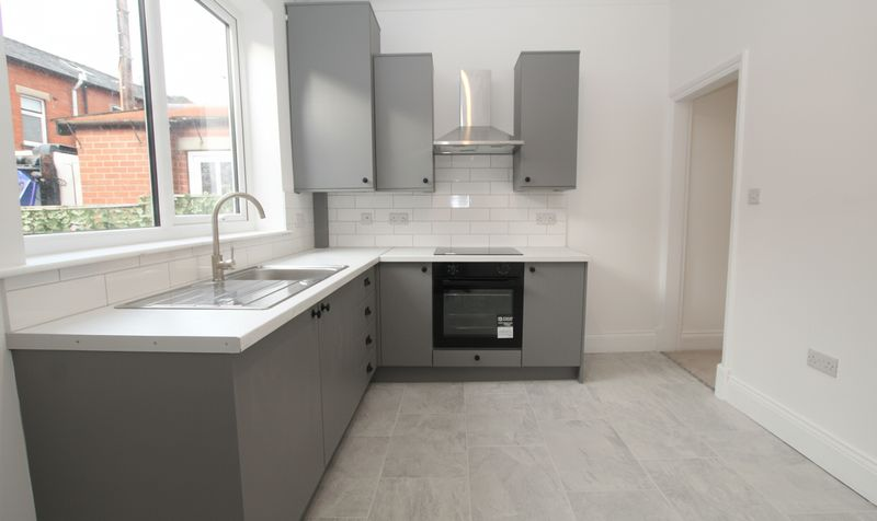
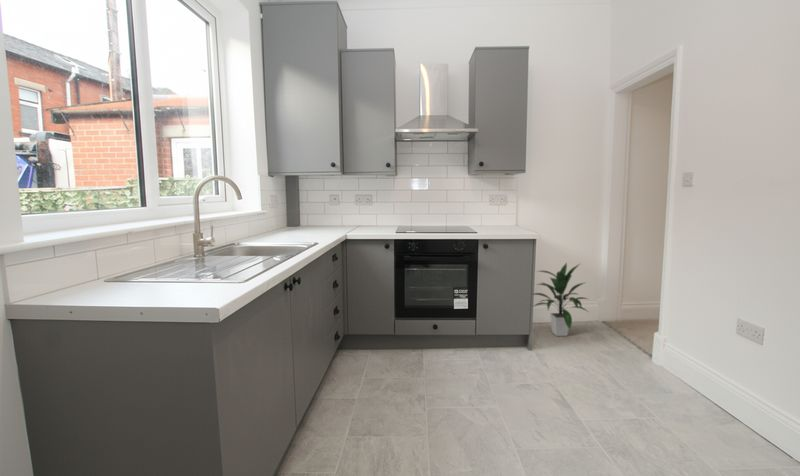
+ indoor plant [533,261,589,337]
